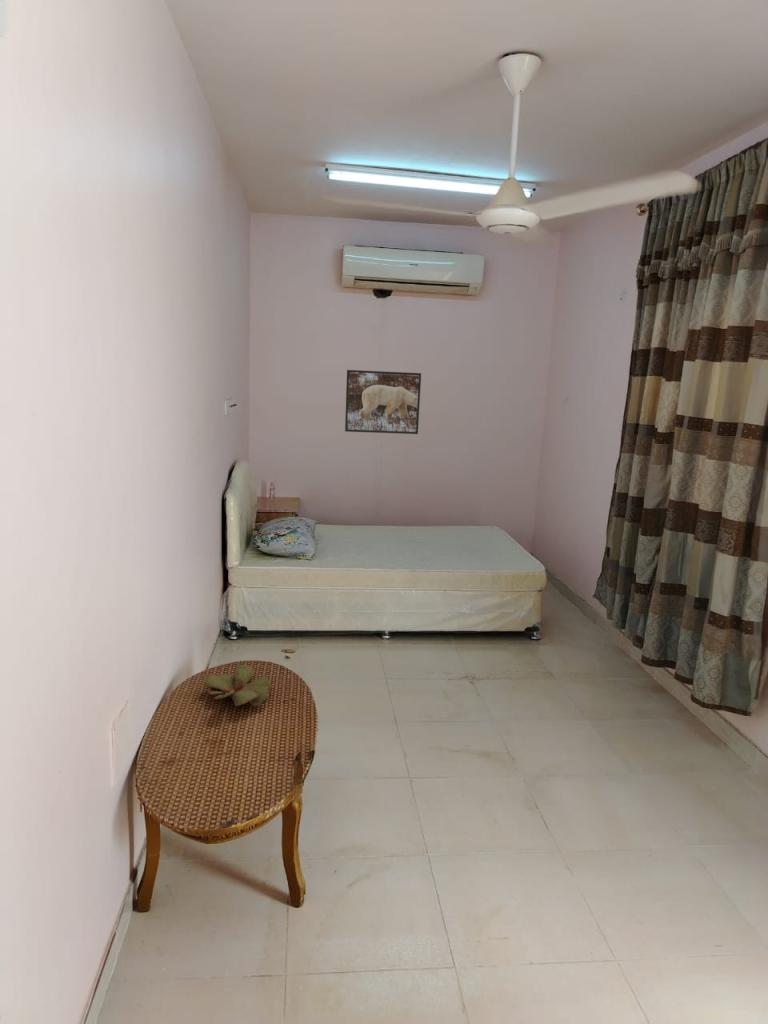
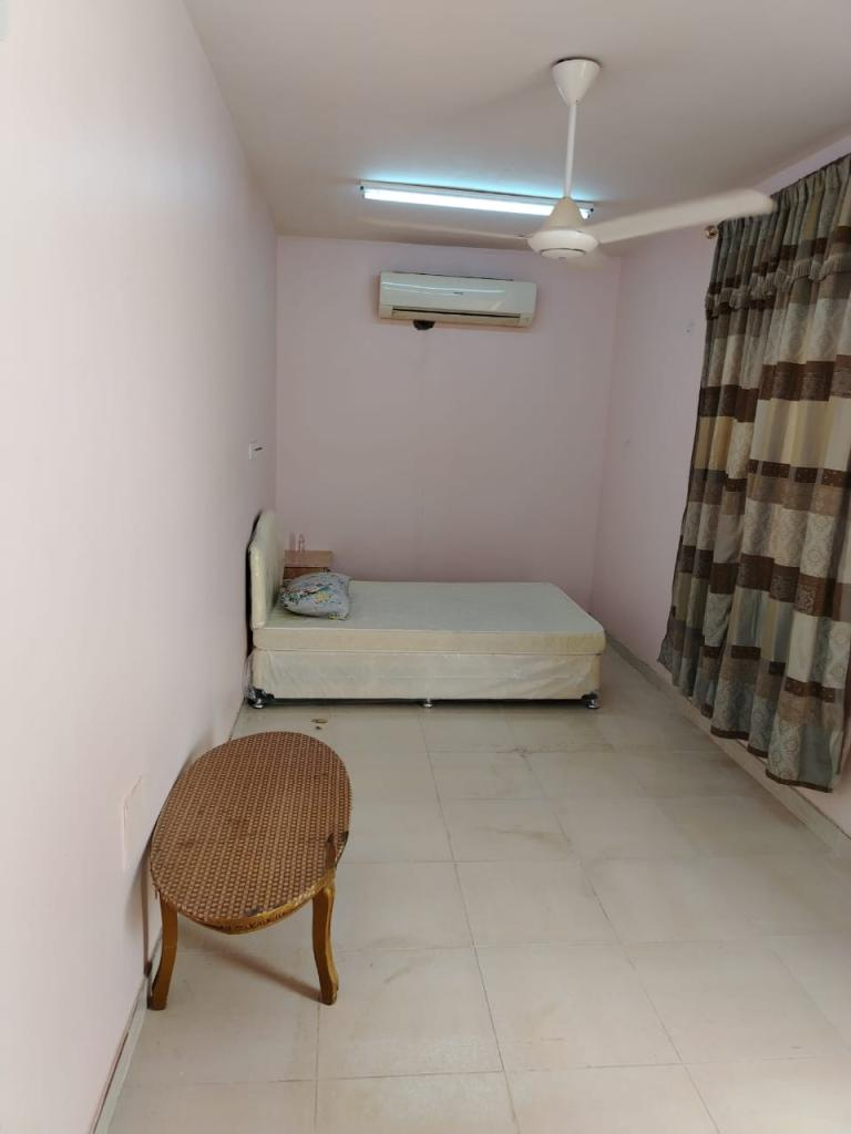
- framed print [344,369,422,435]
- succulent plant [202,663,272,708]
